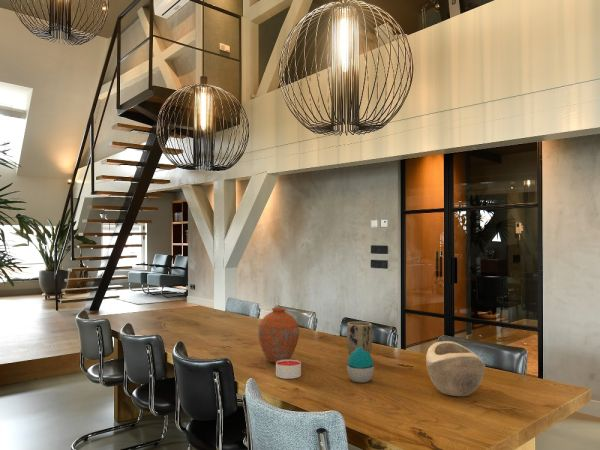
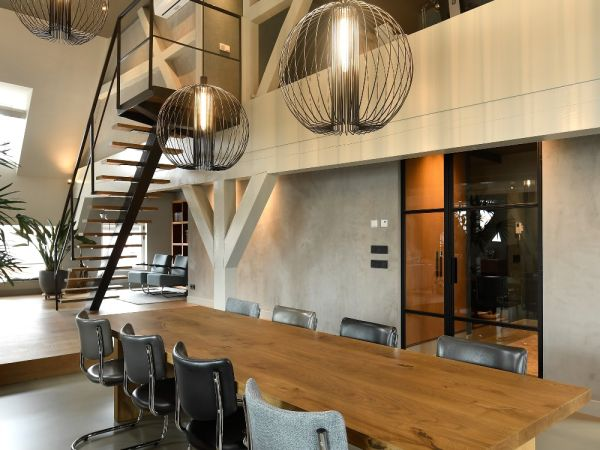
- plant pot [346,321,373,356]
- vase [257,307,300,364]
- decorative bowl [425,340,486,397]
- candle [275,359,302,380]
- decorative egg [346,347,375,384]
